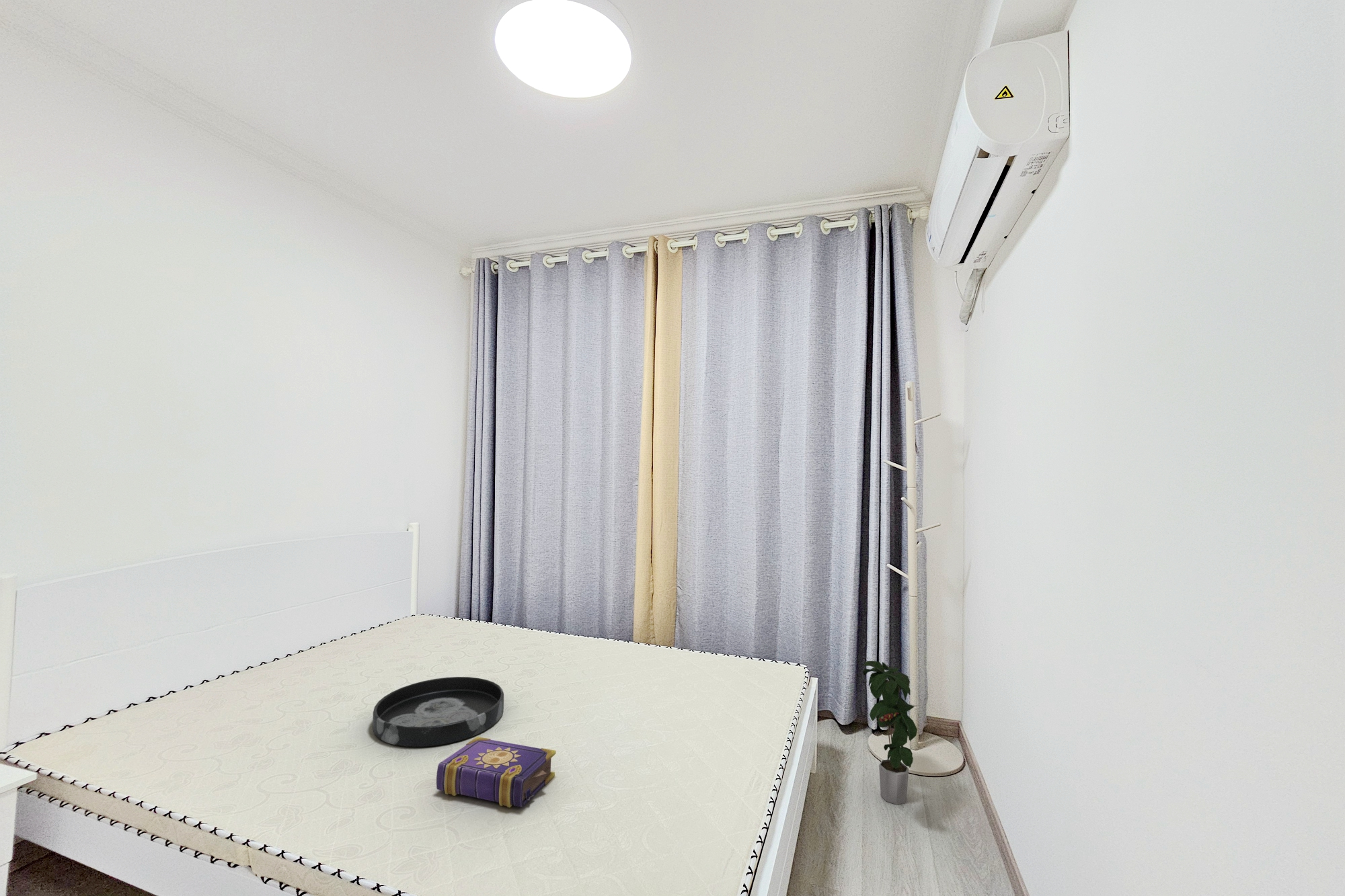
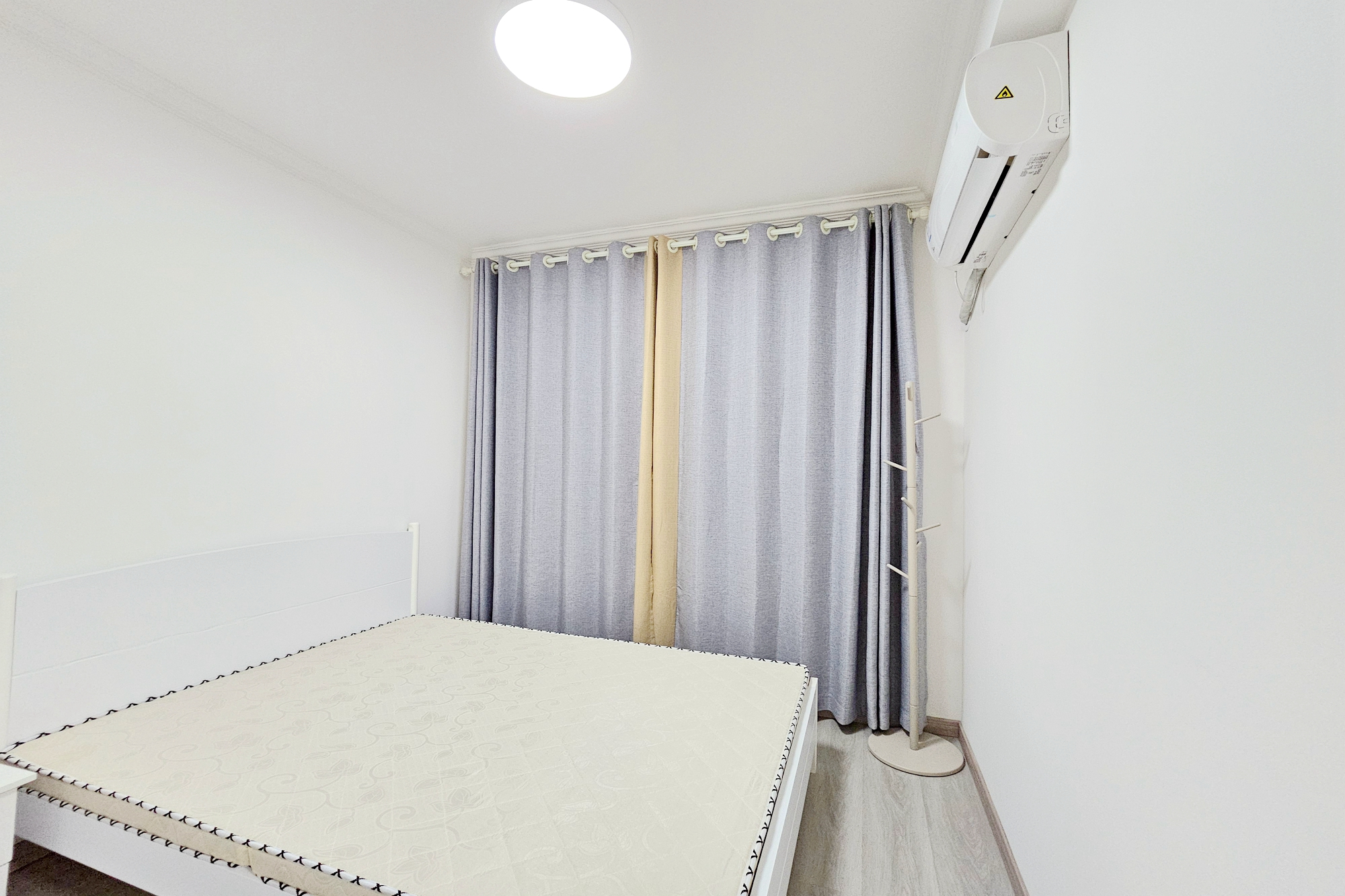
- book [436,736,557,808]
- potted plant [862,660,918,805]
- tray [372,676,504,747]
